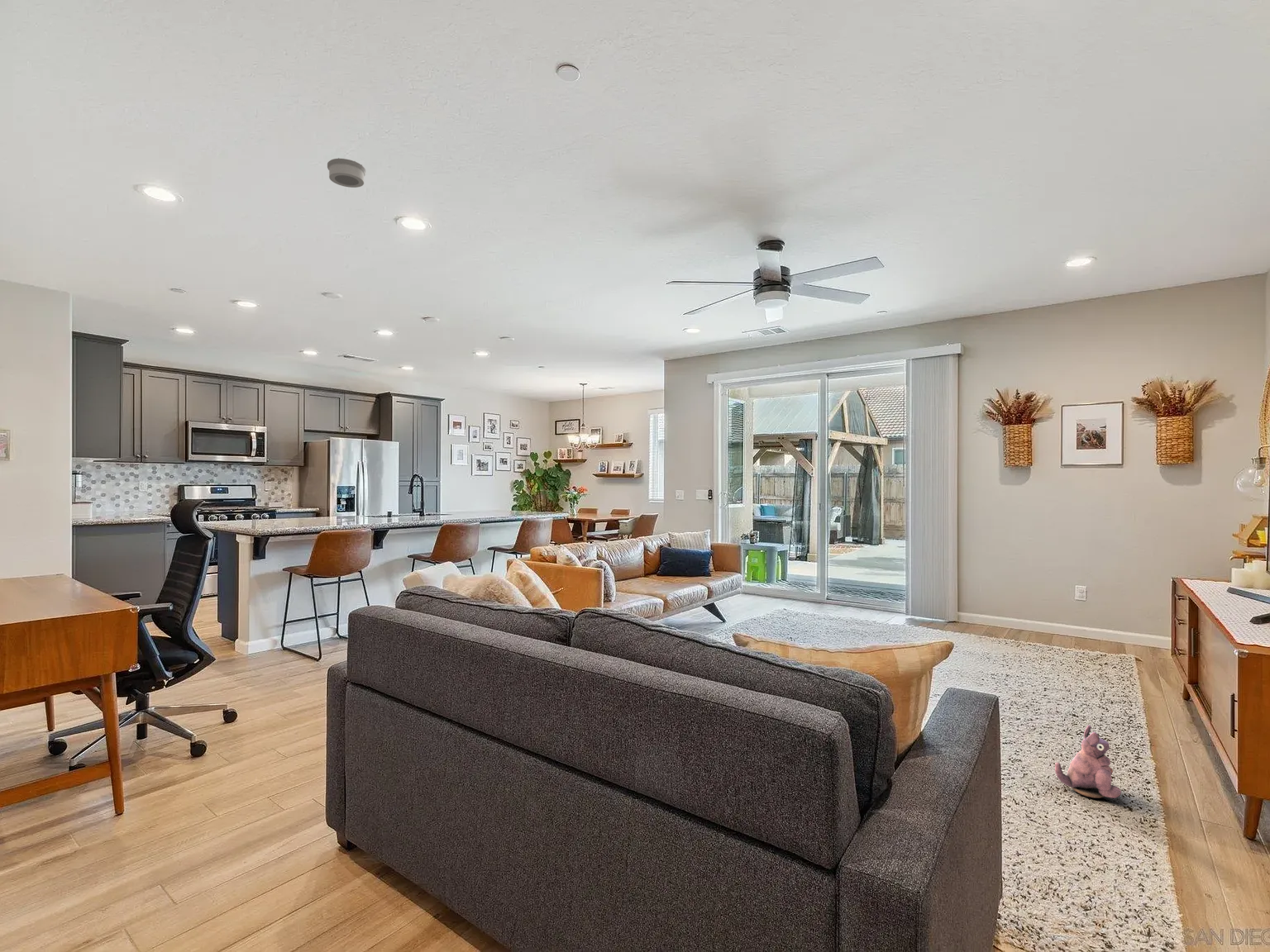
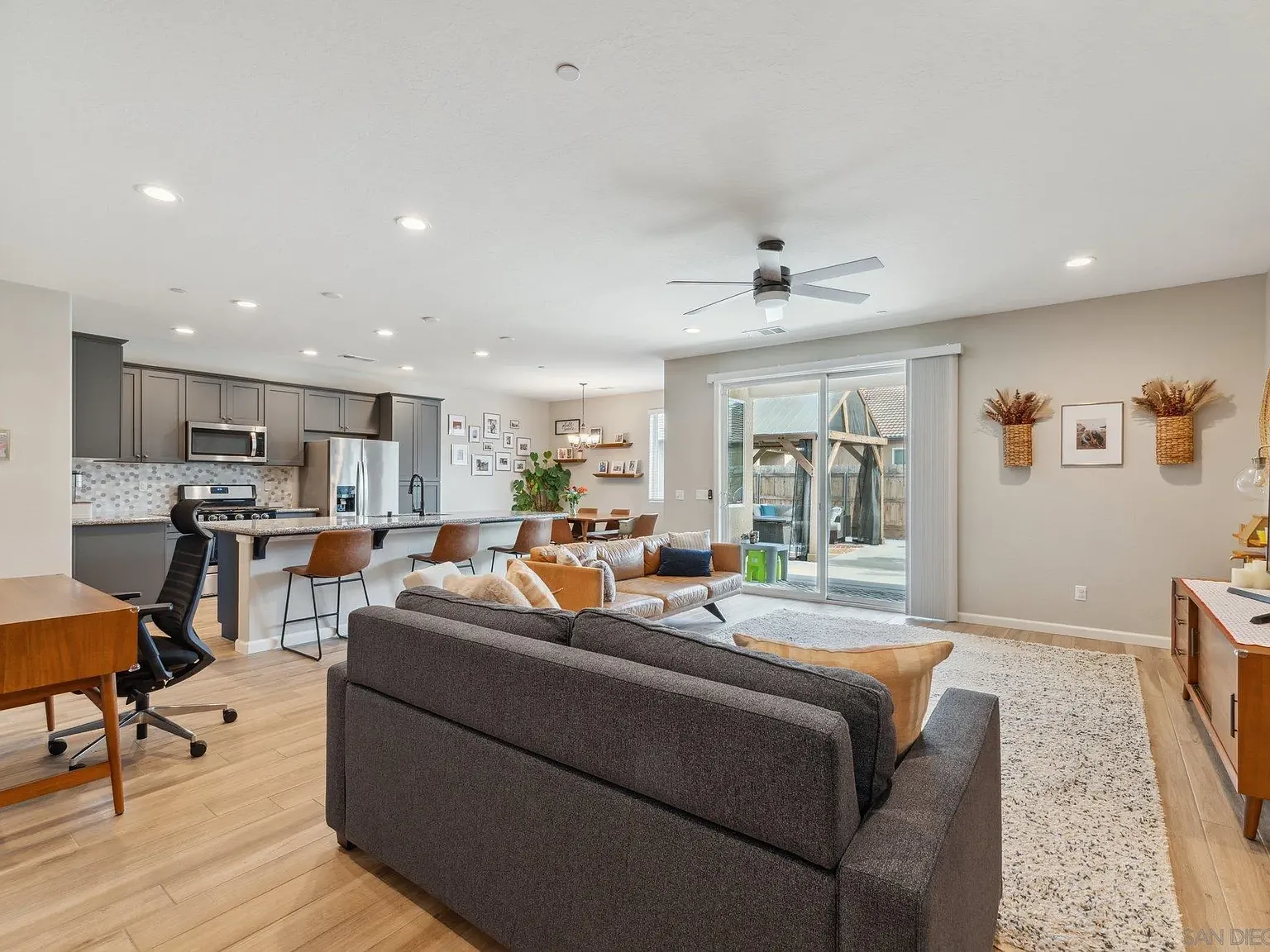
- plush toy [1054,724,1122,799]
- smoke detector [327,157,366,188]
